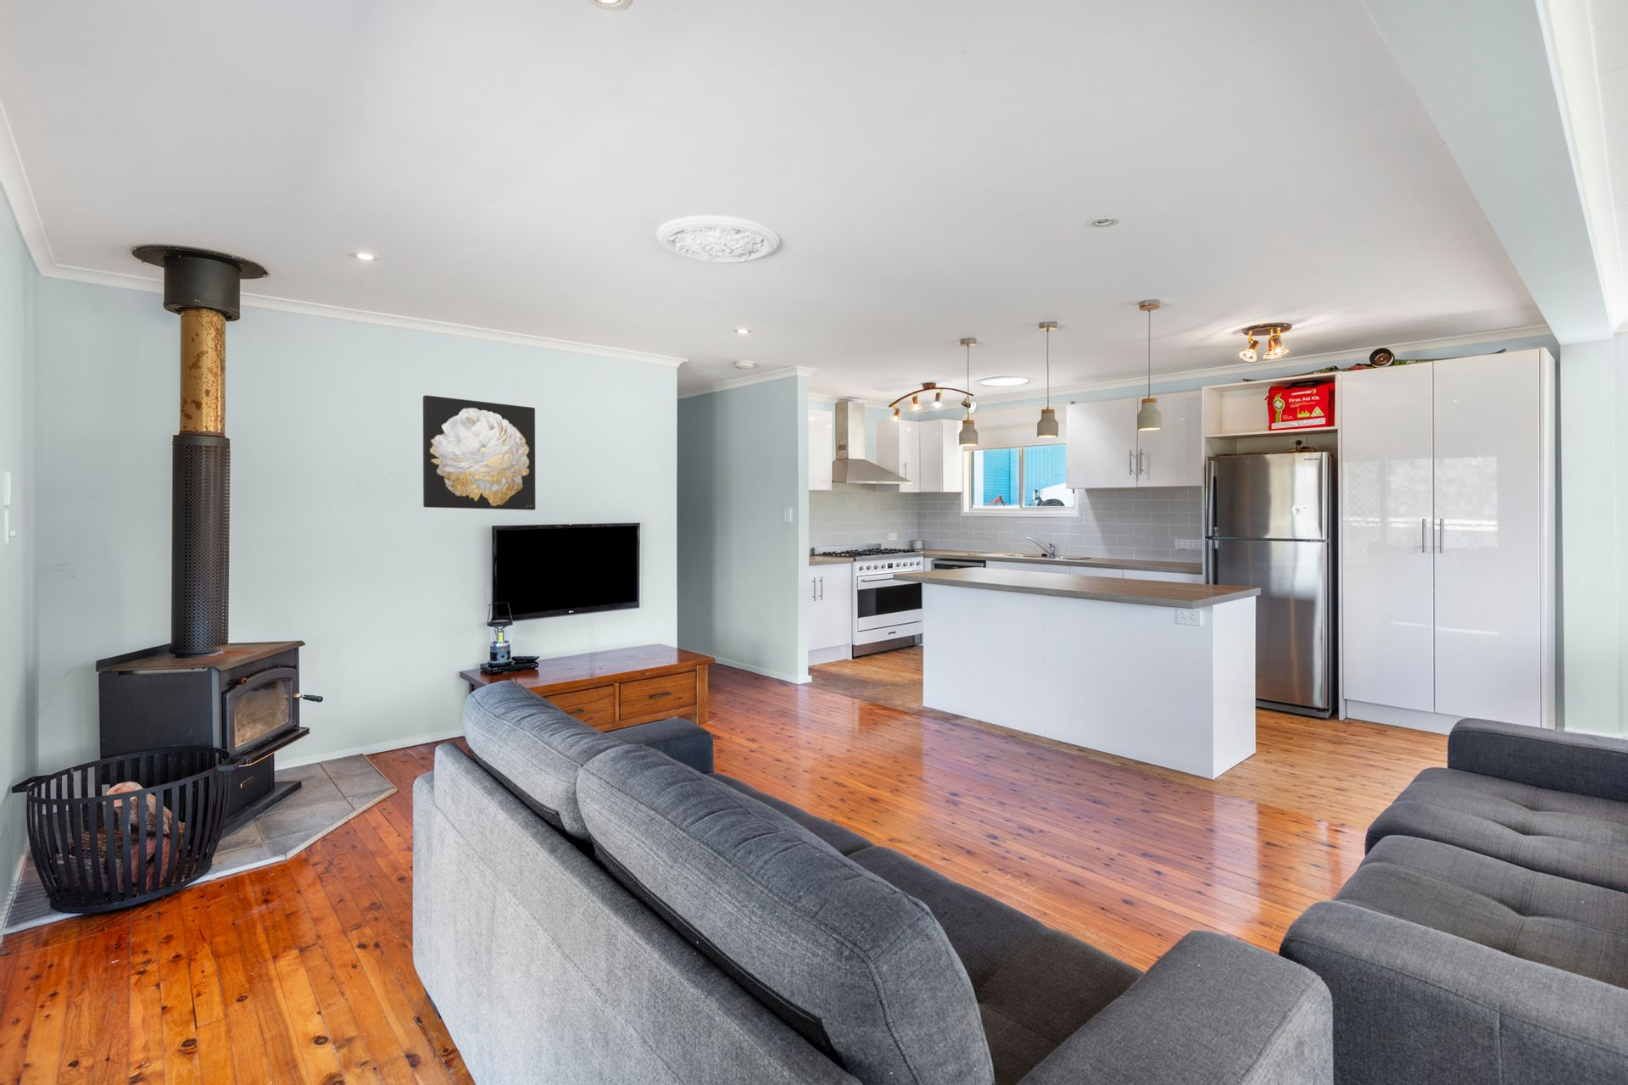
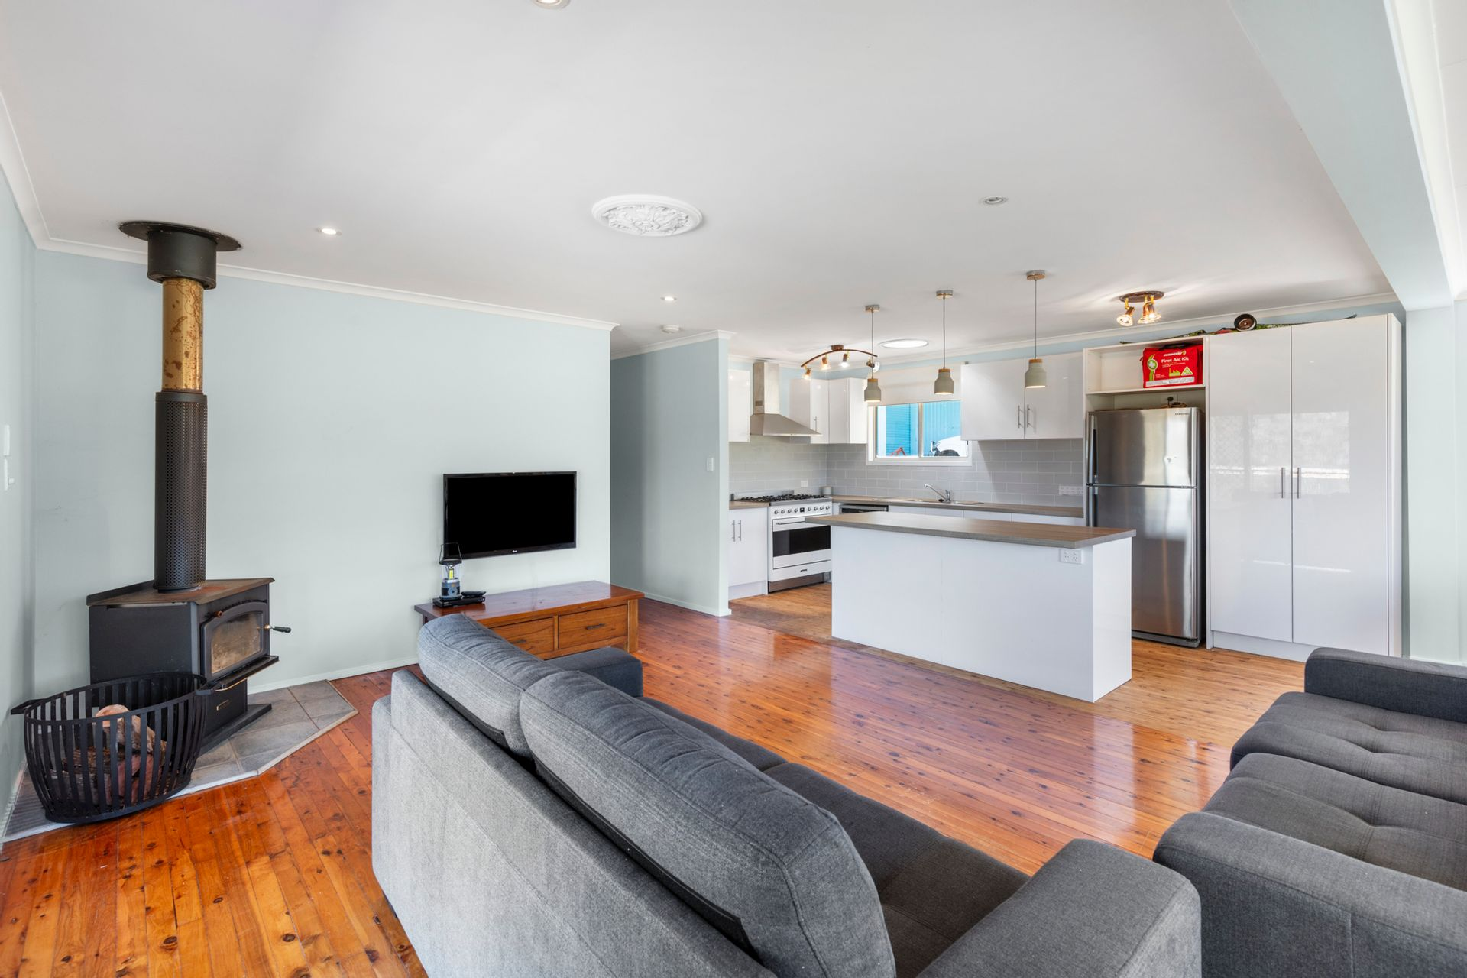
- wall art [423,394,535,511]
